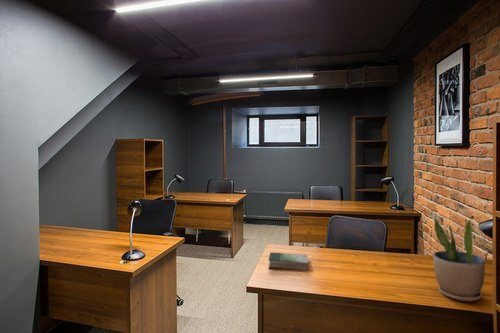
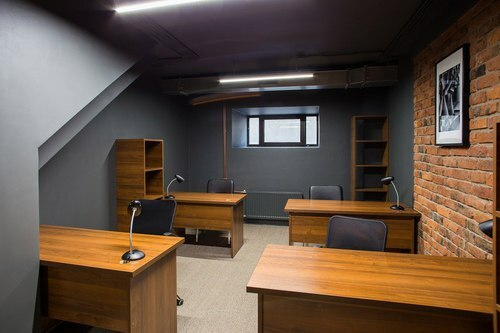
- potted plant [432,218,486,303]
- book [268,251,309,271]
